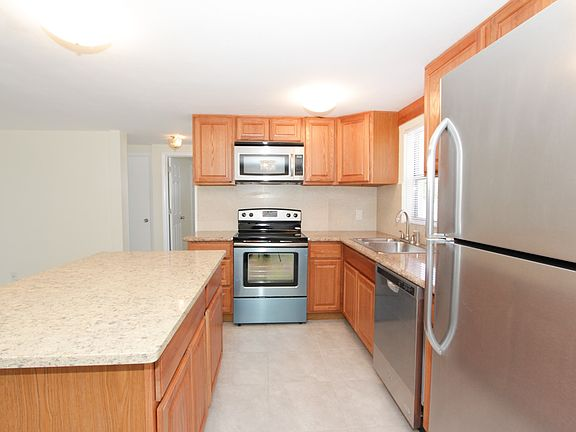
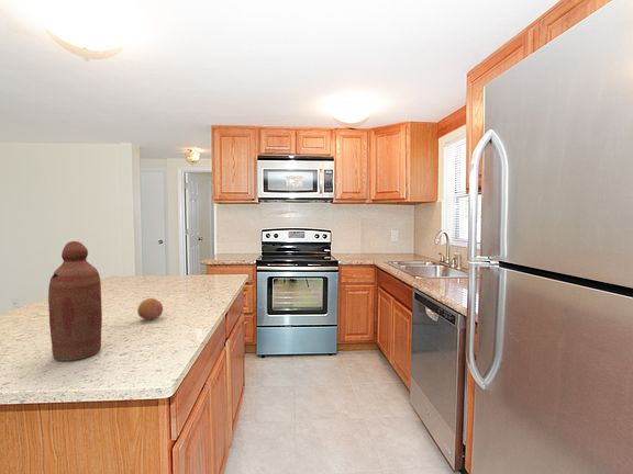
+ bottle [47,240,103,361]
+ fruit [136,297,164,321]
